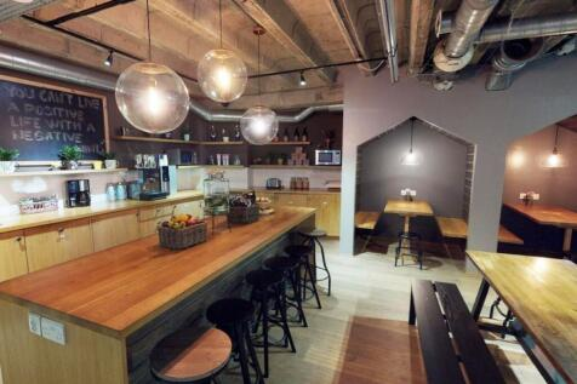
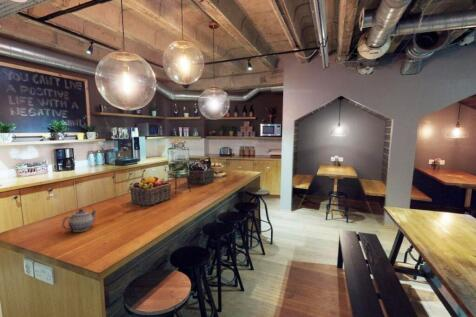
+ teapot [61,208,98,233]
